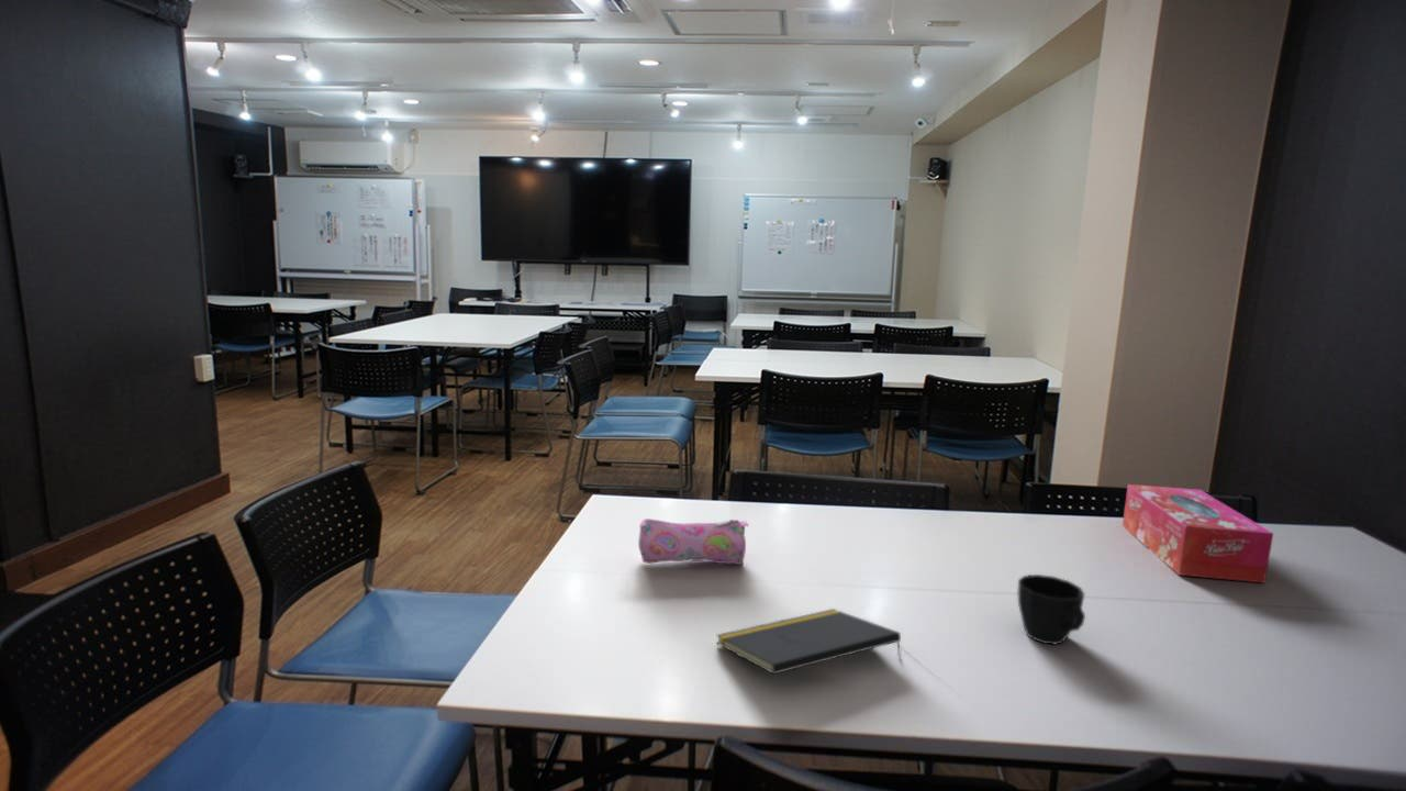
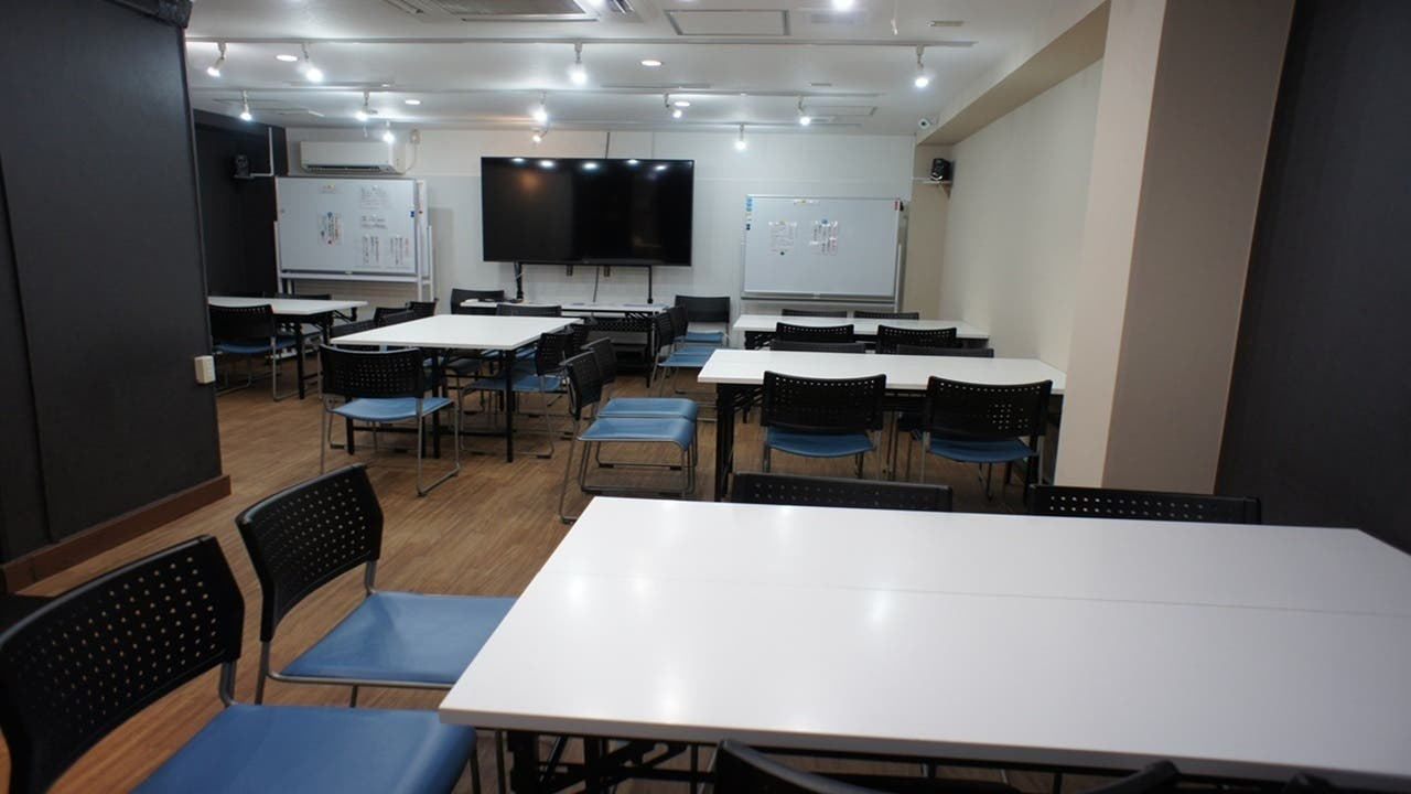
- notepad [715,608,902,676]
- cup [1016,573,1086,646]
- pencil case [637,517,750,566]
- tissue box [1122,483,1274,584]
